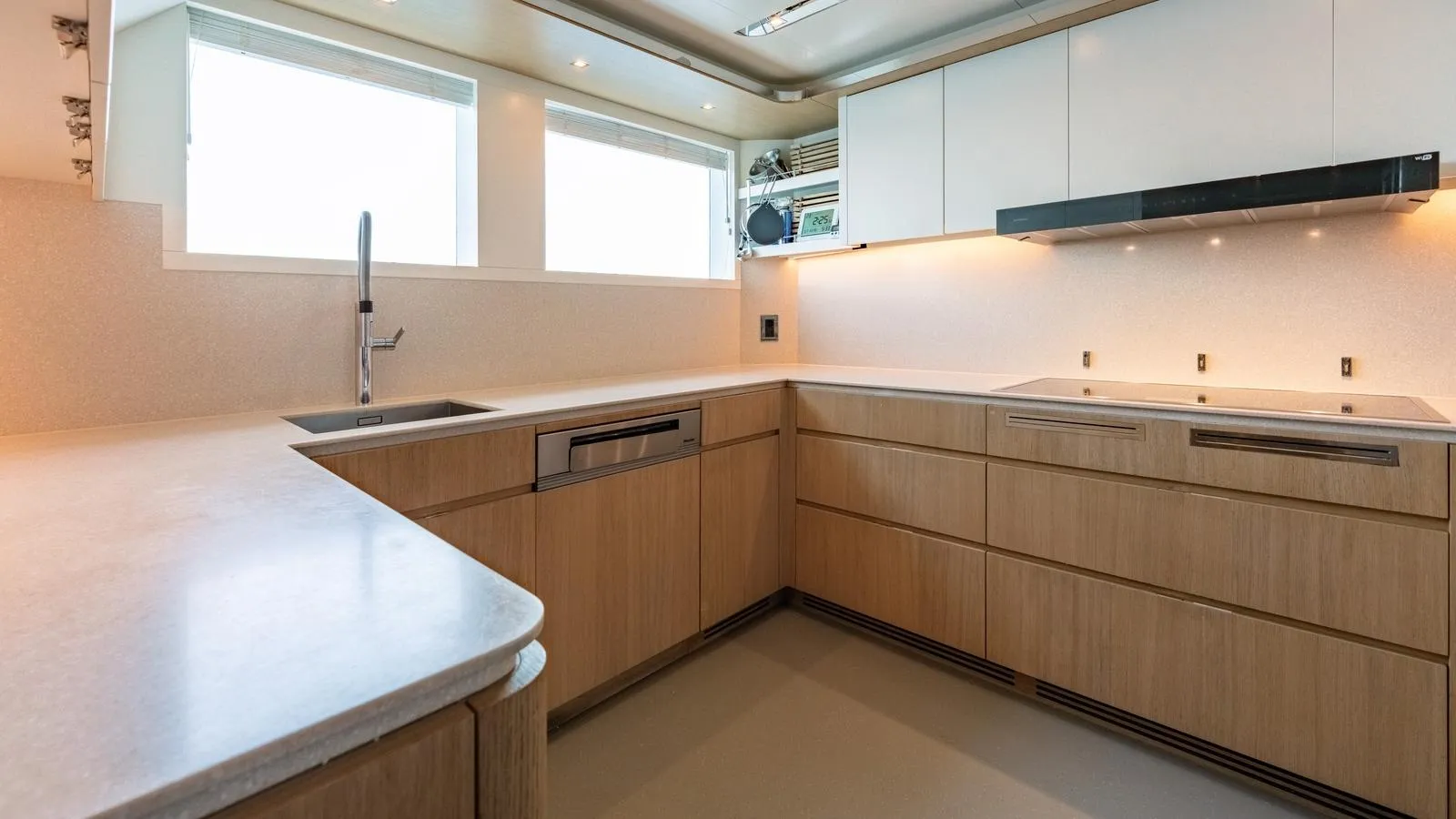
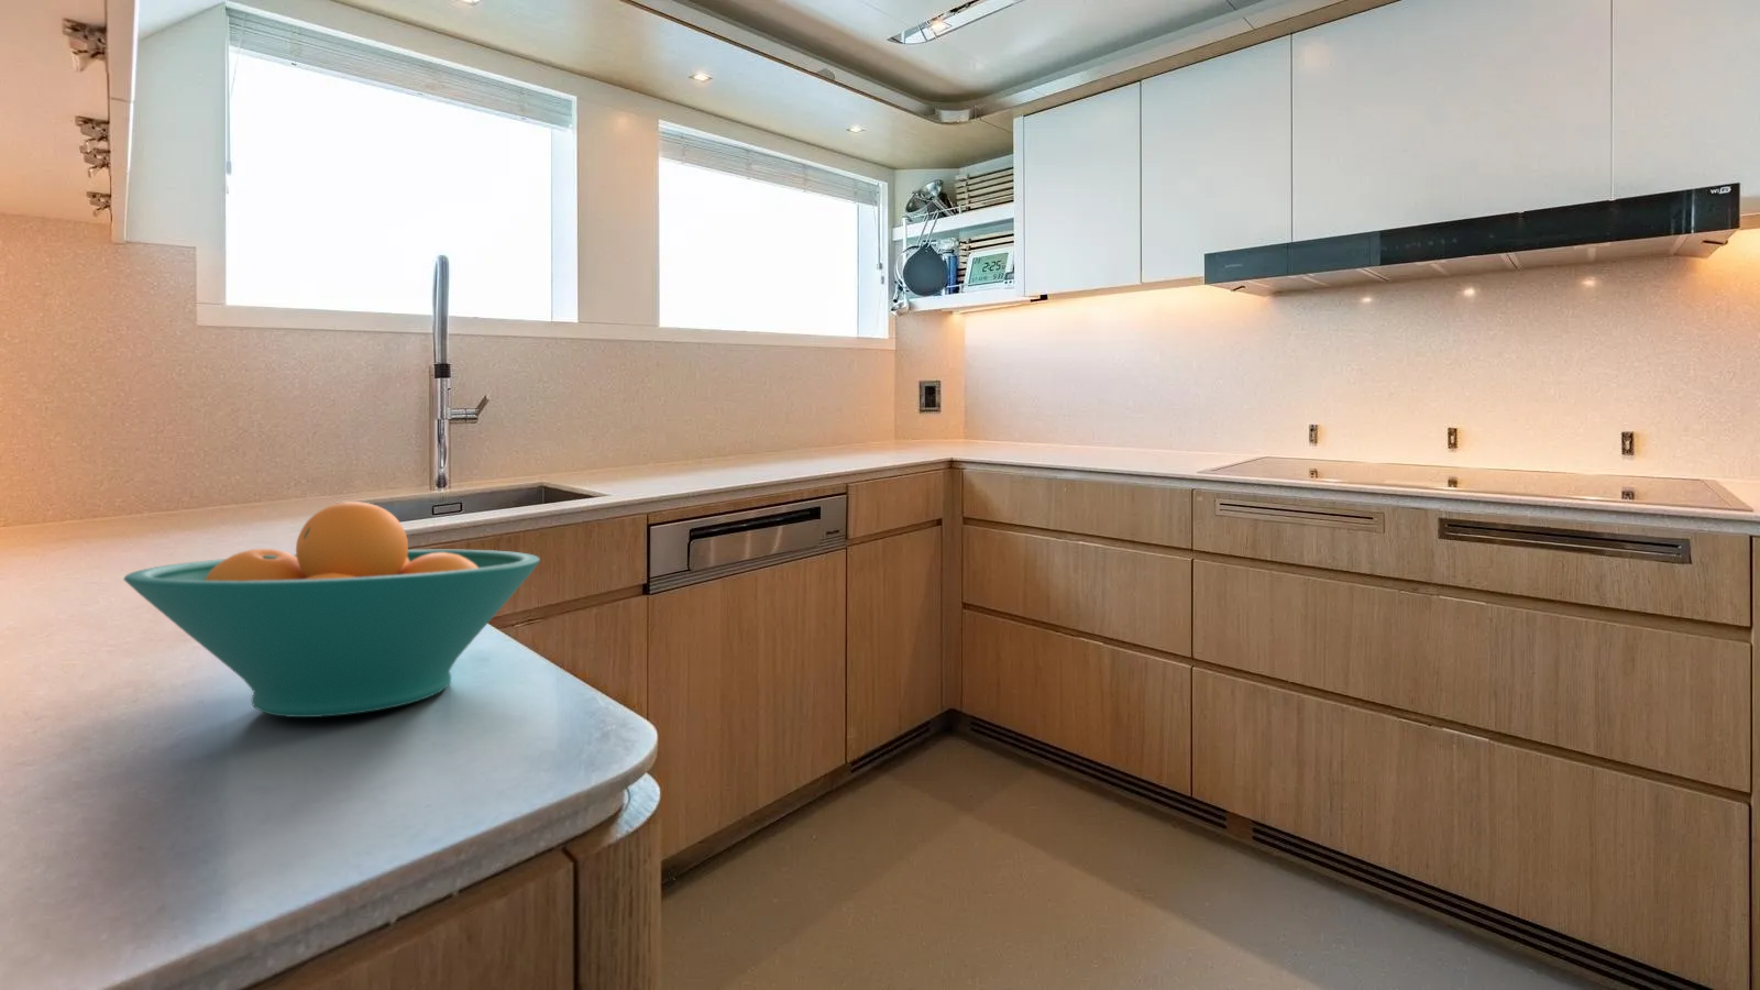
+ fruit bowl [122,500,542,718]
